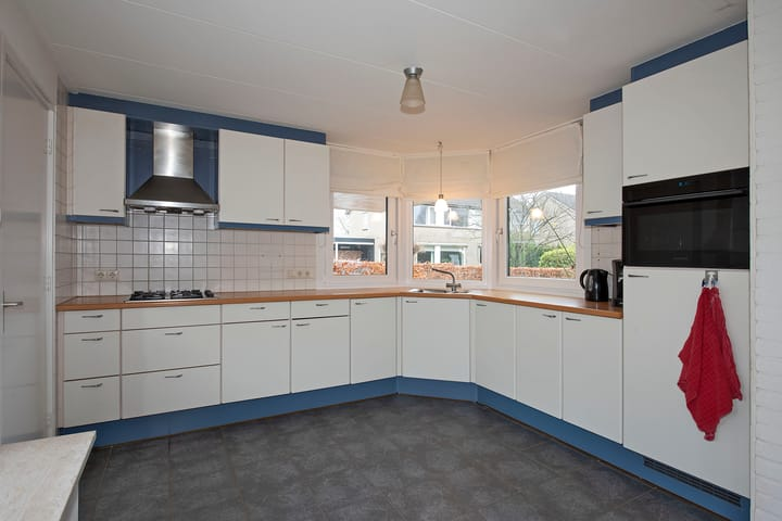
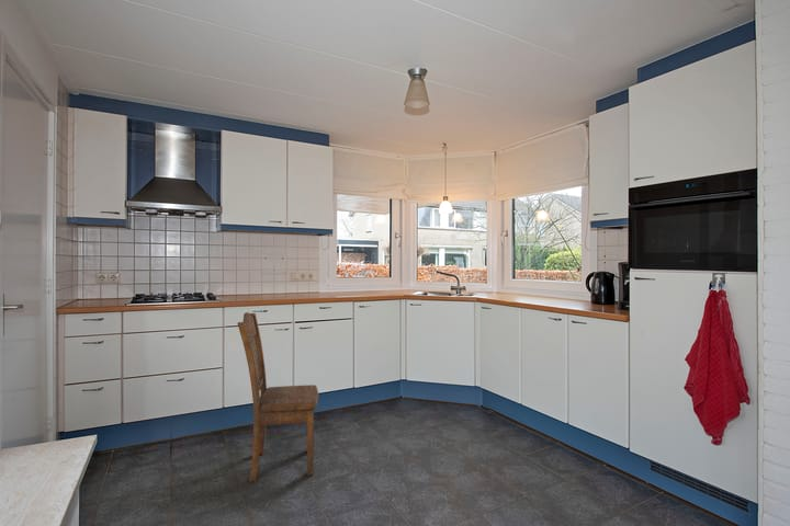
+ dining chair [237,311,319,483]
